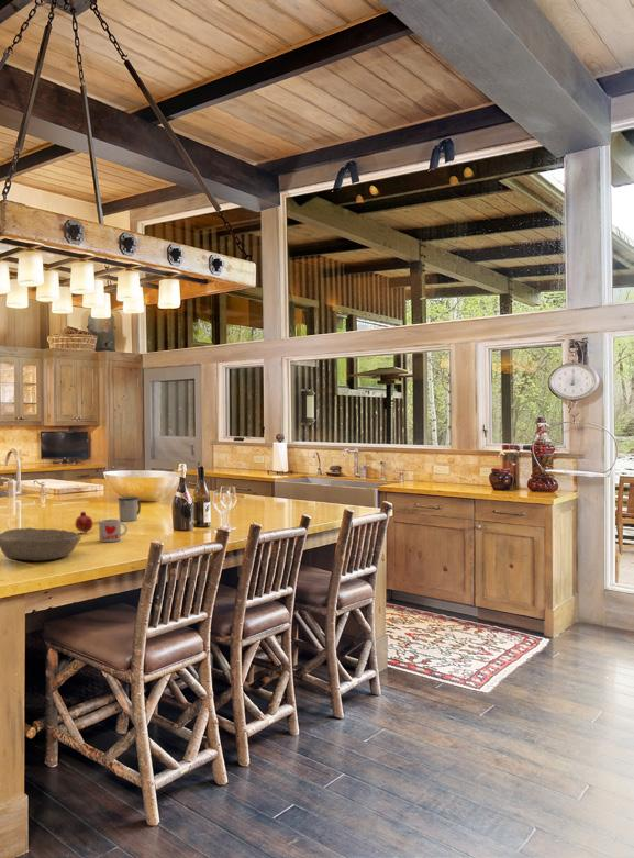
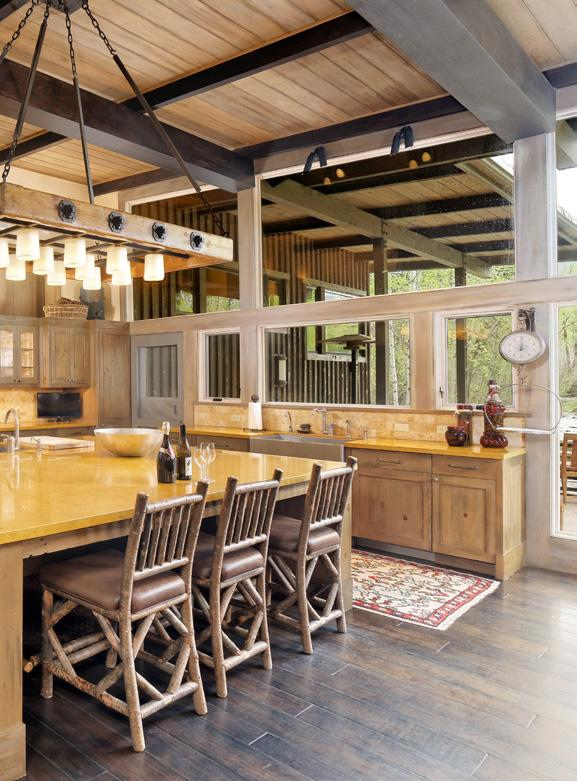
- bowl [0,527,82,562]
- mug [118,495,142,523]
- fruit [74,511,93,534]
- mug [98,519,129,543]
